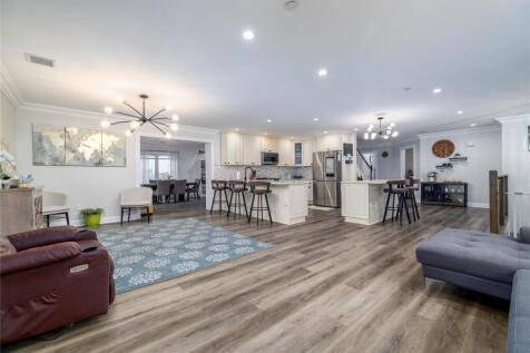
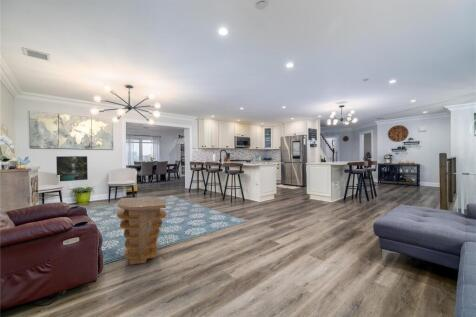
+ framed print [55,155,89,182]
+ side table [116,196,168,266]
